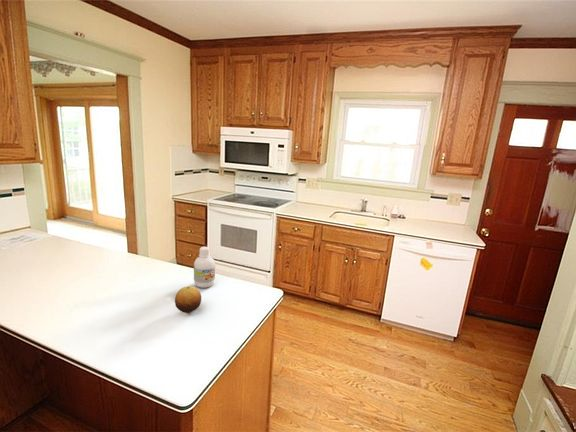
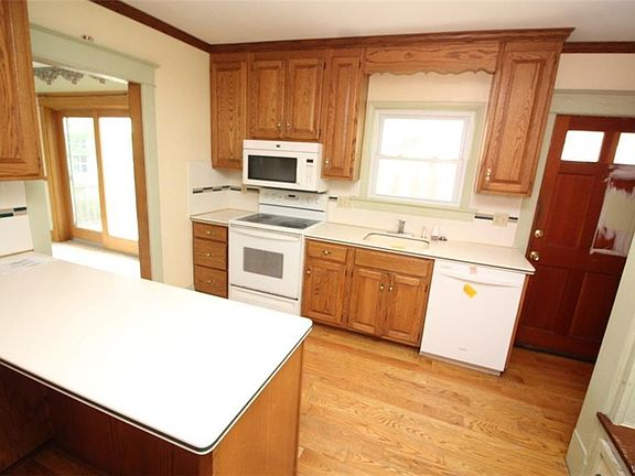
- fruit [174,285,202,314]
- bottle [193,246,216,289]
